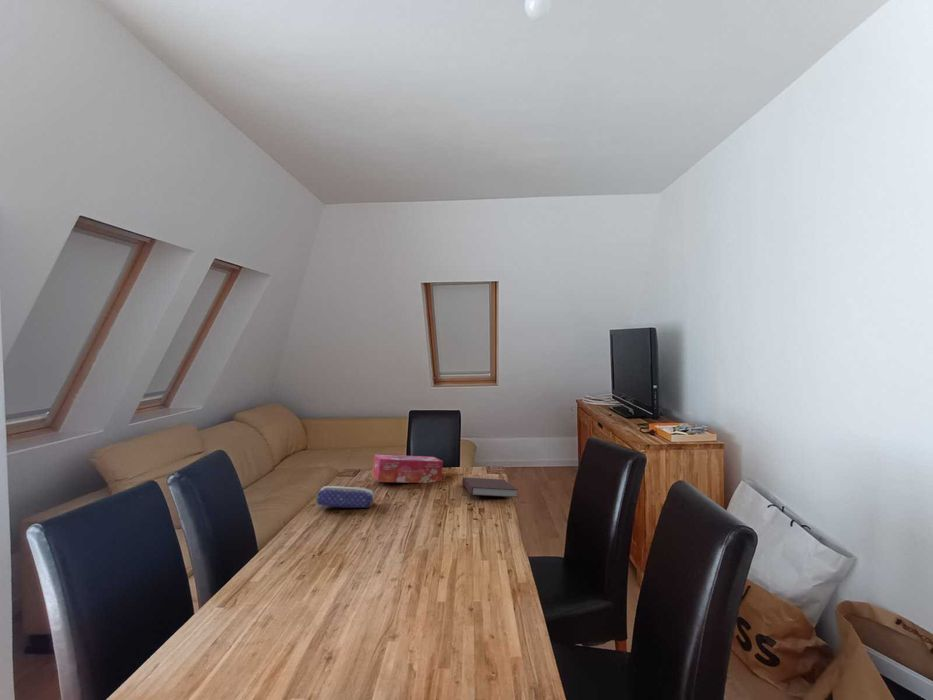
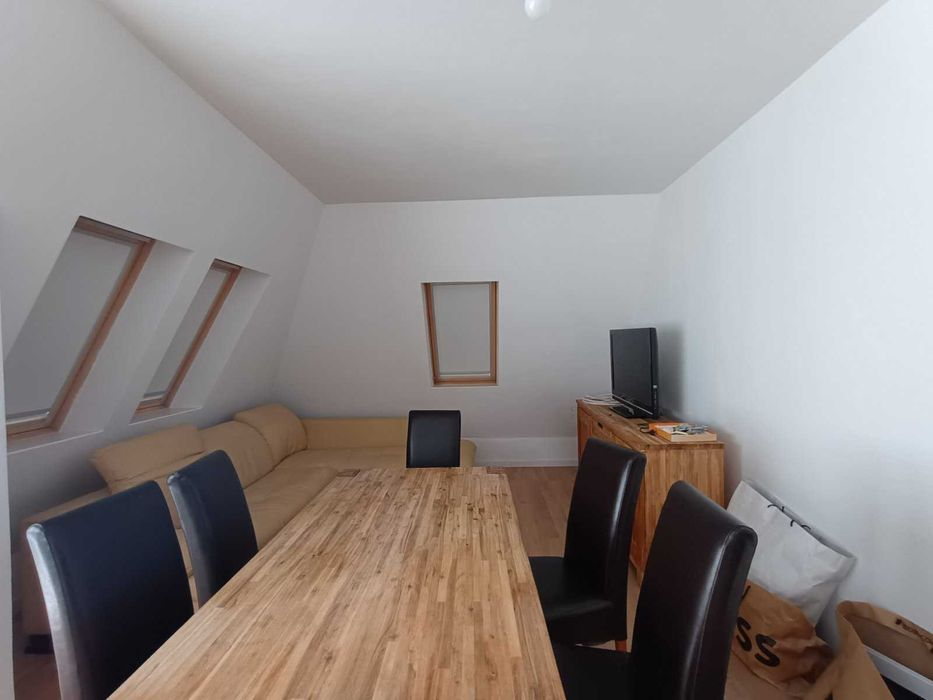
- notebook [462,476,519,498]
- pencil case [314,485,375,509]
- tissue box [372,454,444,484]
